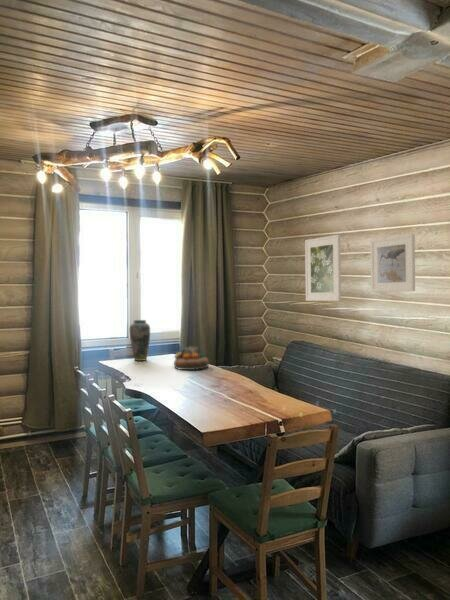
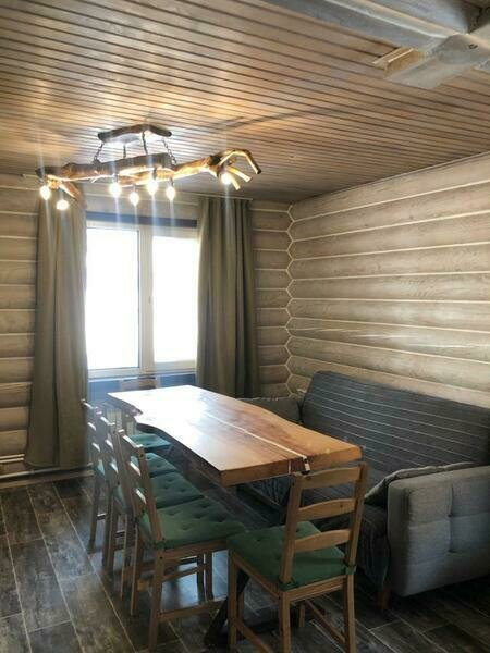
- vase [129,319,151,362]
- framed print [369,233,416,293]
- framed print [304,234,342,302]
- decorative bowl [173,345,210,371]
